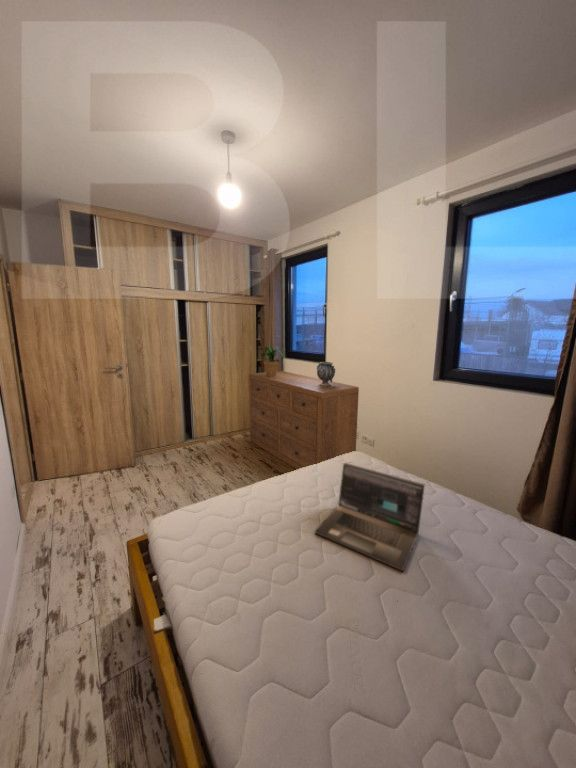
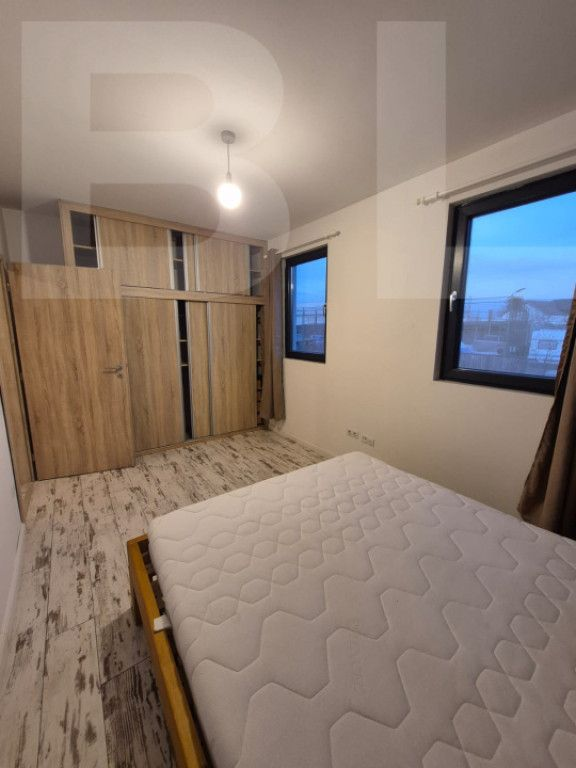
- decorative urn [316,361,336,386]
- laptop [314,462,426,572]
- dresser [248,370,360,470]
- potted plant [258,346,288,376]
